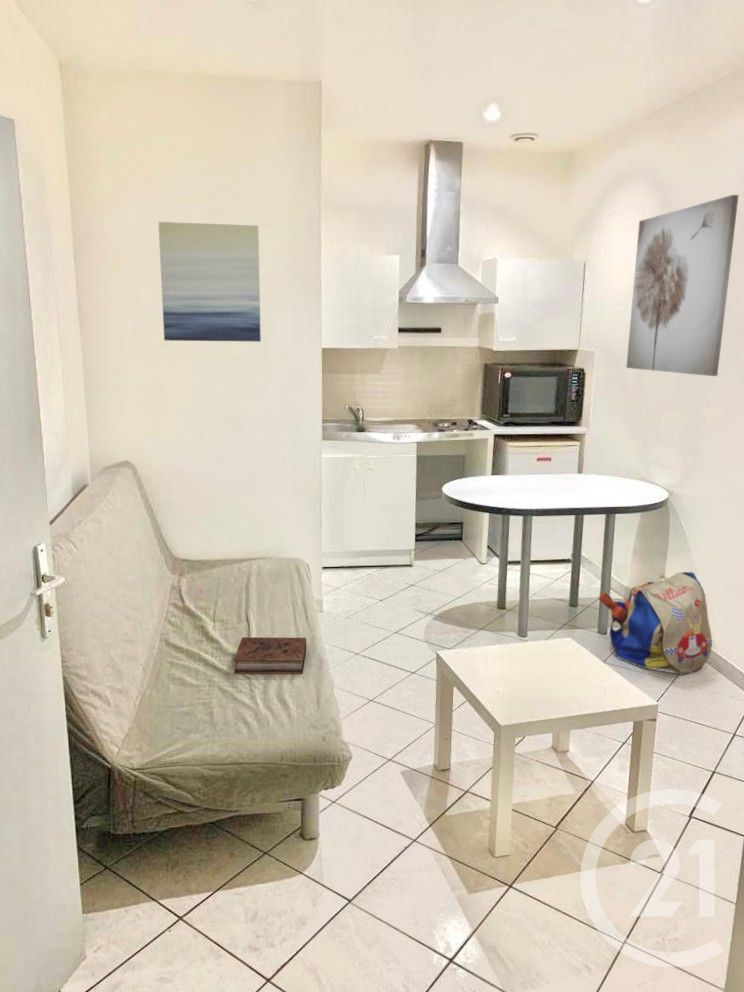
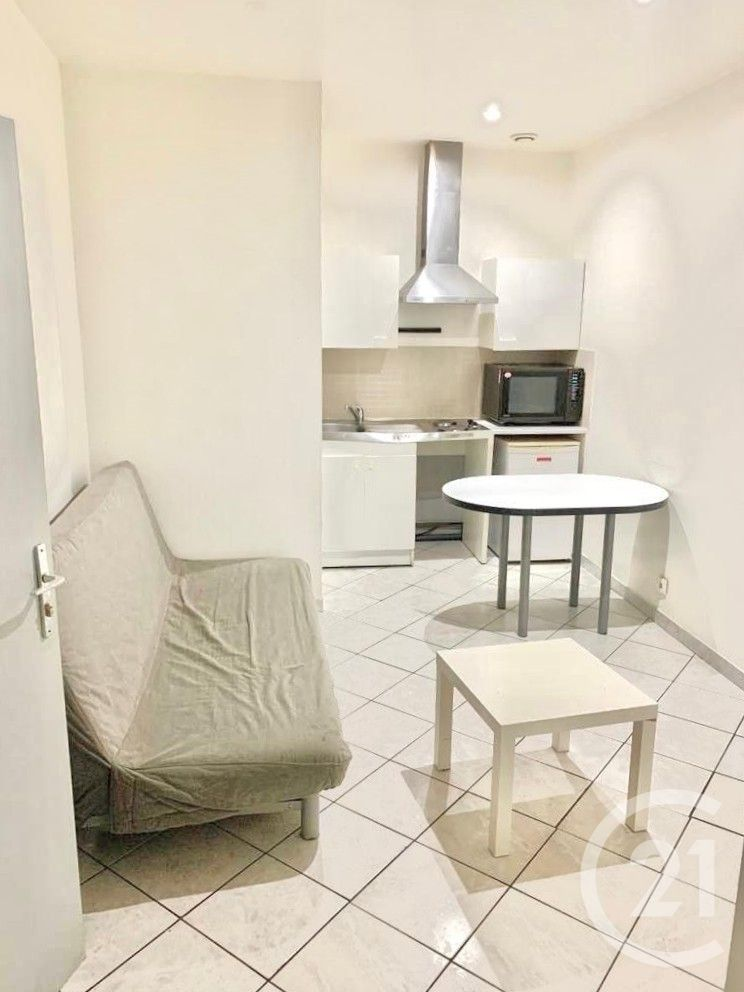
- backpack [598,571,713,676]
- book [233,636,307,674]
- wall art [158,221,262,343]
- wall art [625,194,740,377]
